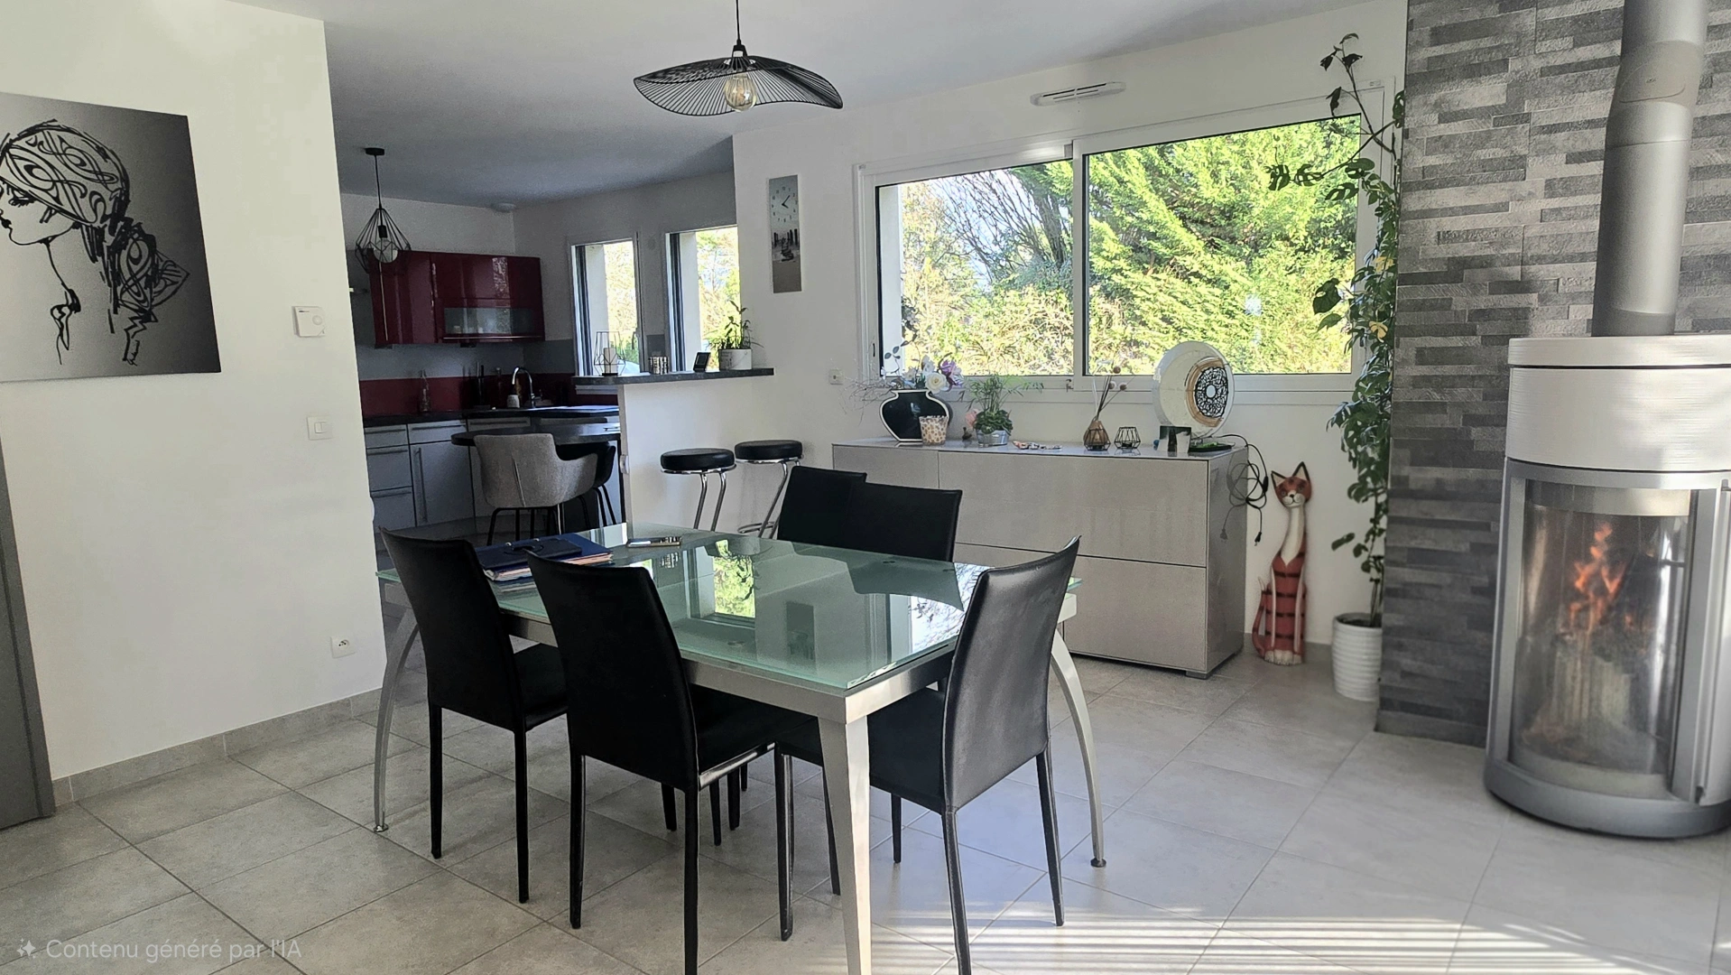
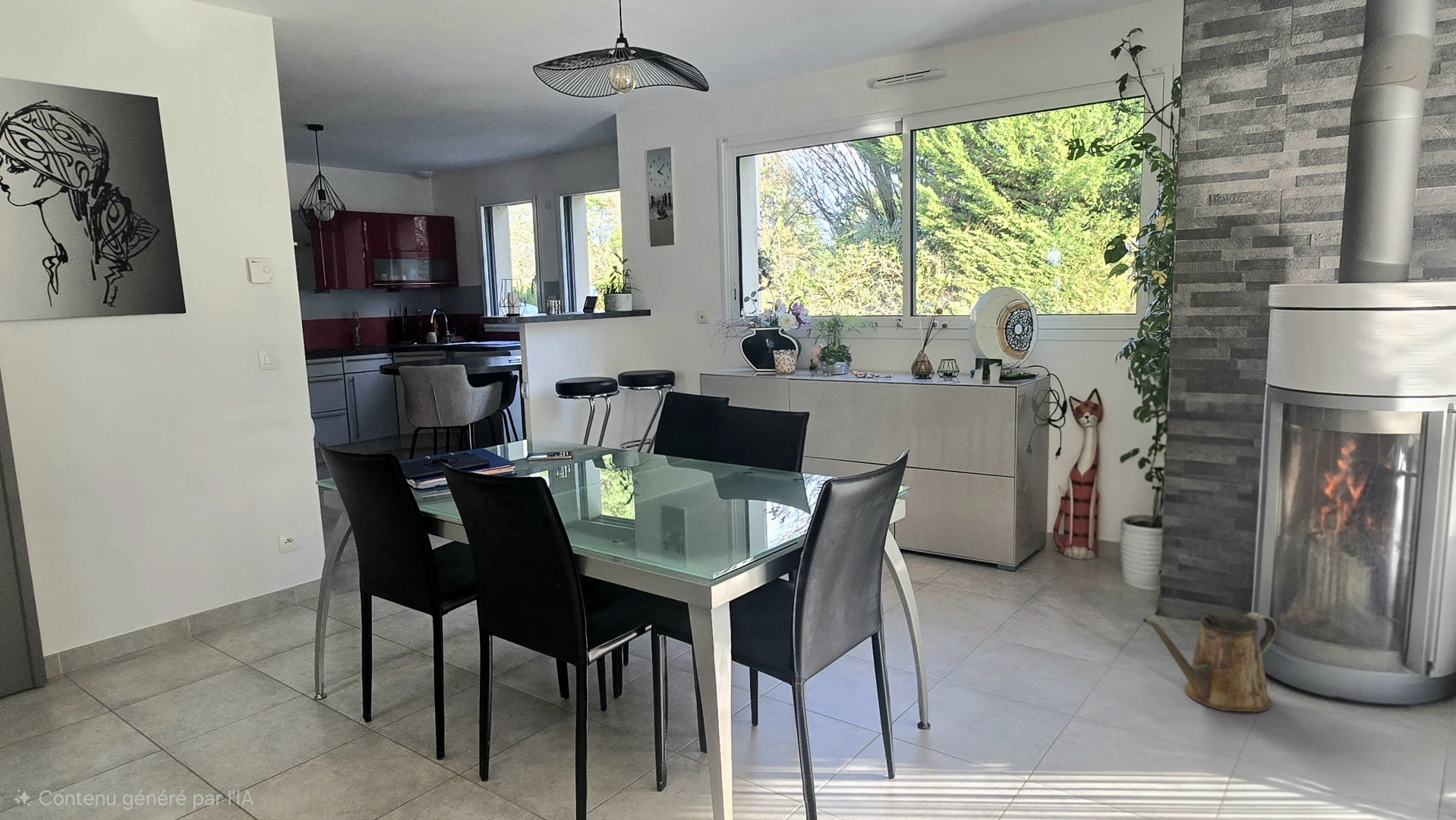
+ watering can [1142,610,1278,713]
